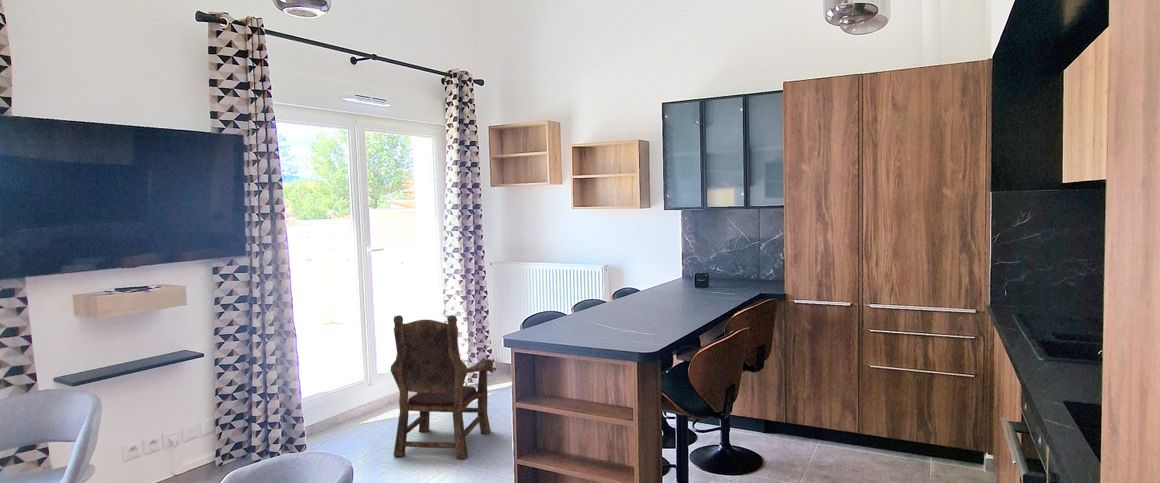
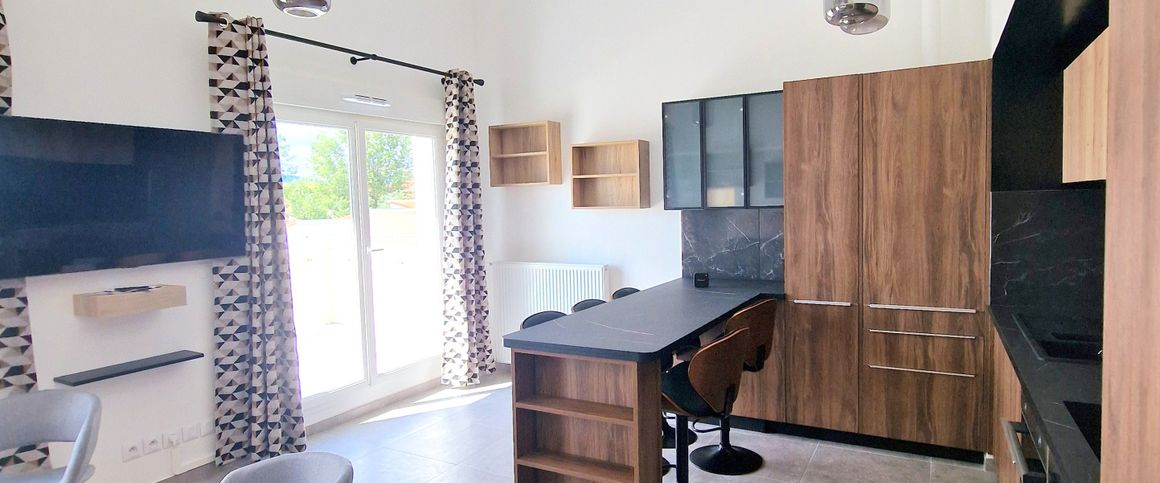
- armchair [390,314,494,459]
